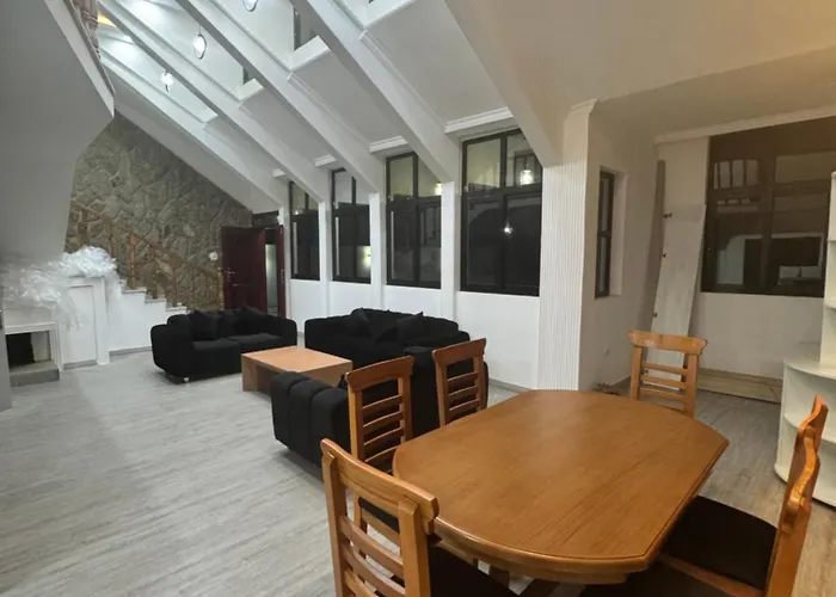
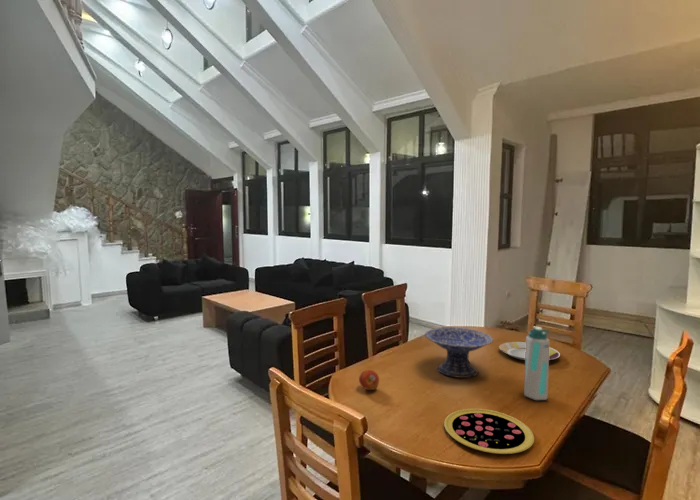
+ water bottle [523,326,550,401]
+ plate [498,341,561,361]
+ fruit [358,369,380,391]
+ pizza [443,408,535,455]
+ decorative bowl [424,326,494,379]
